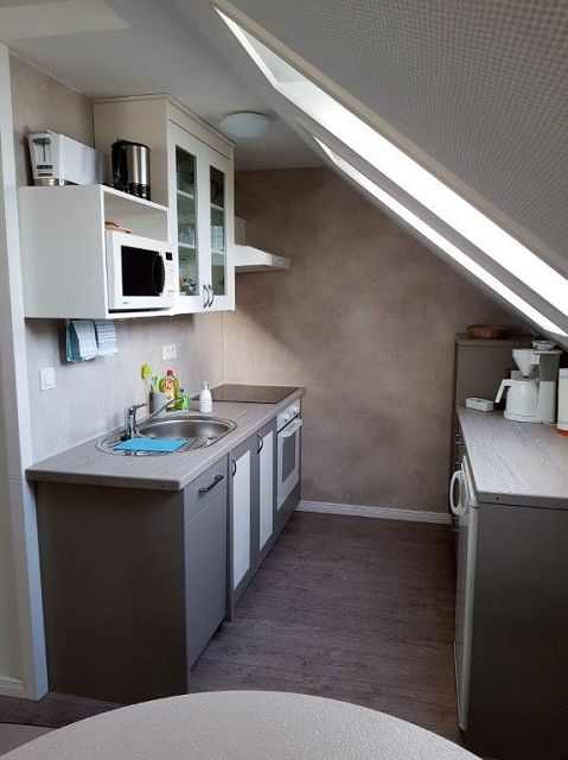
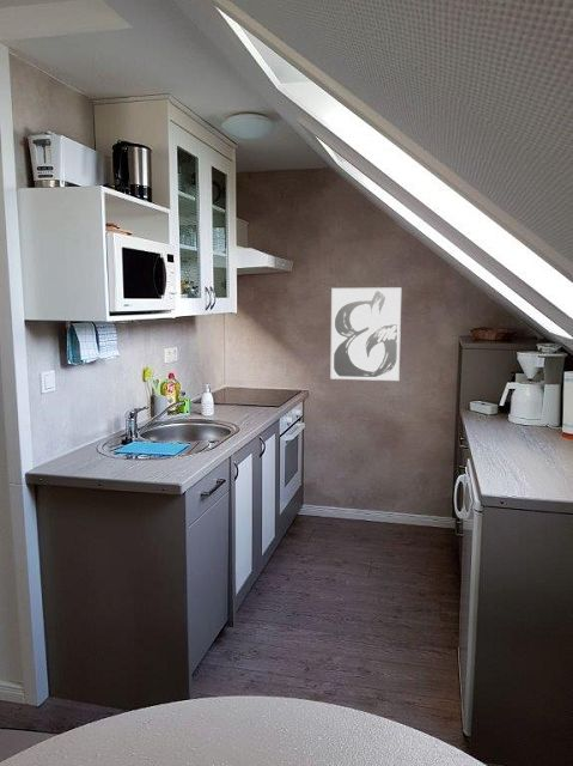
+ wall art [330,287,402,382]
